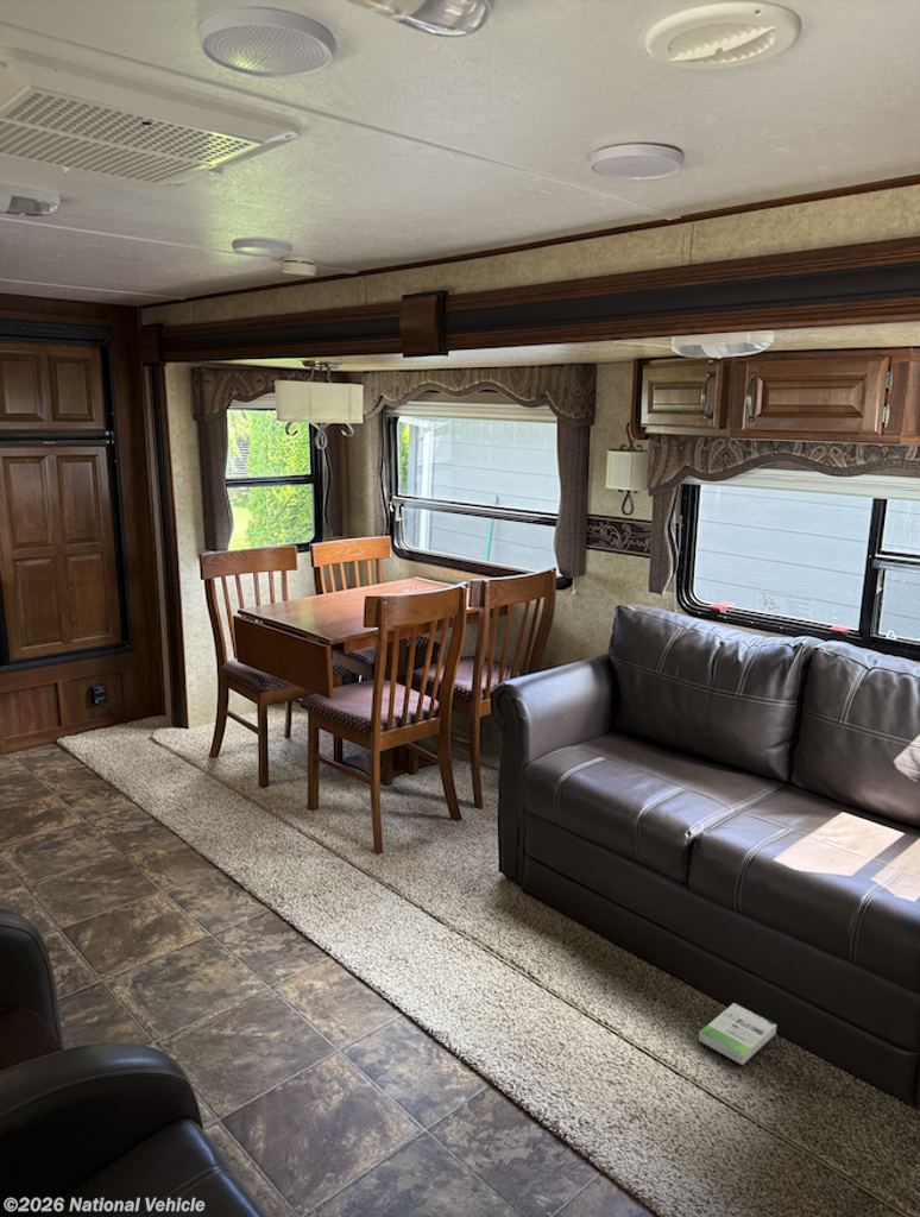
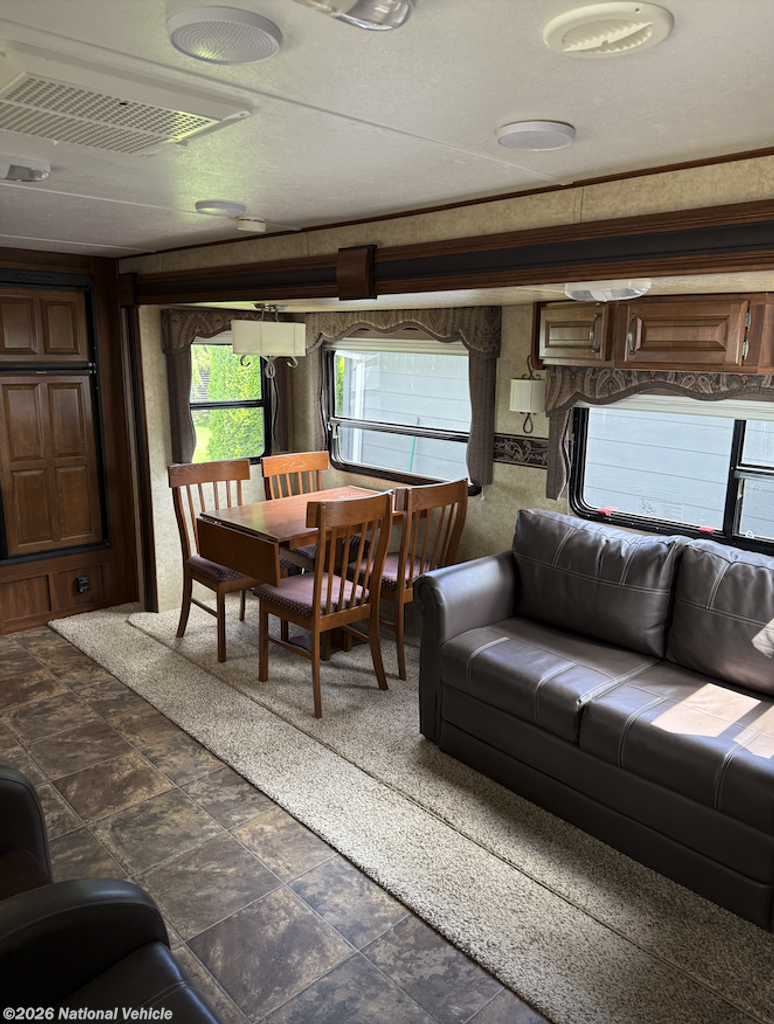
- box [698,1002,777,1066]
